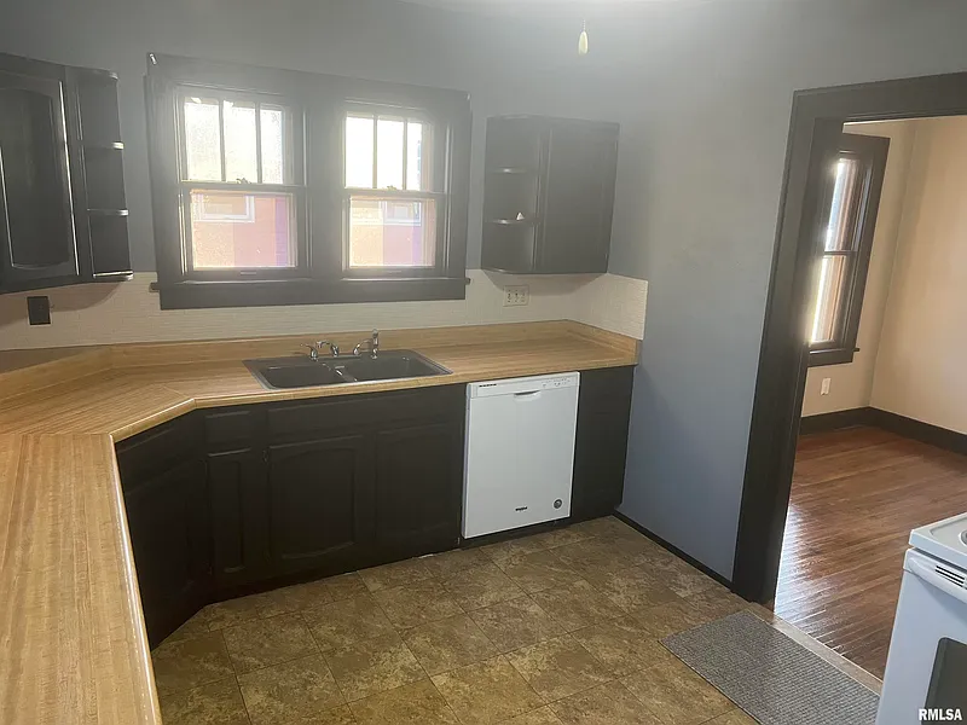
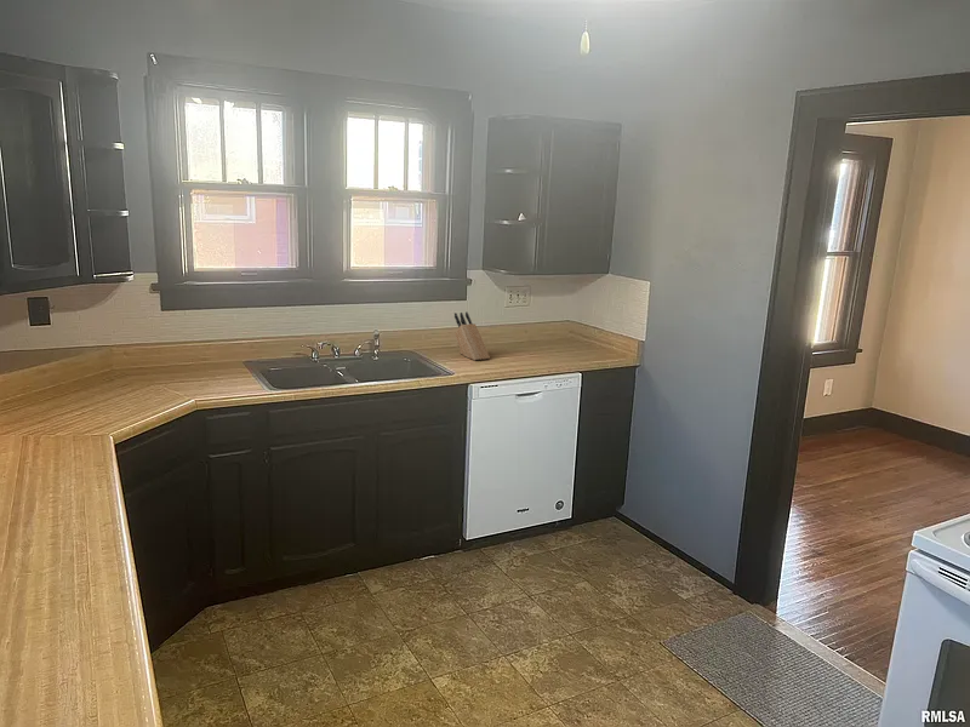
+ knife block [453,311,491,361]
